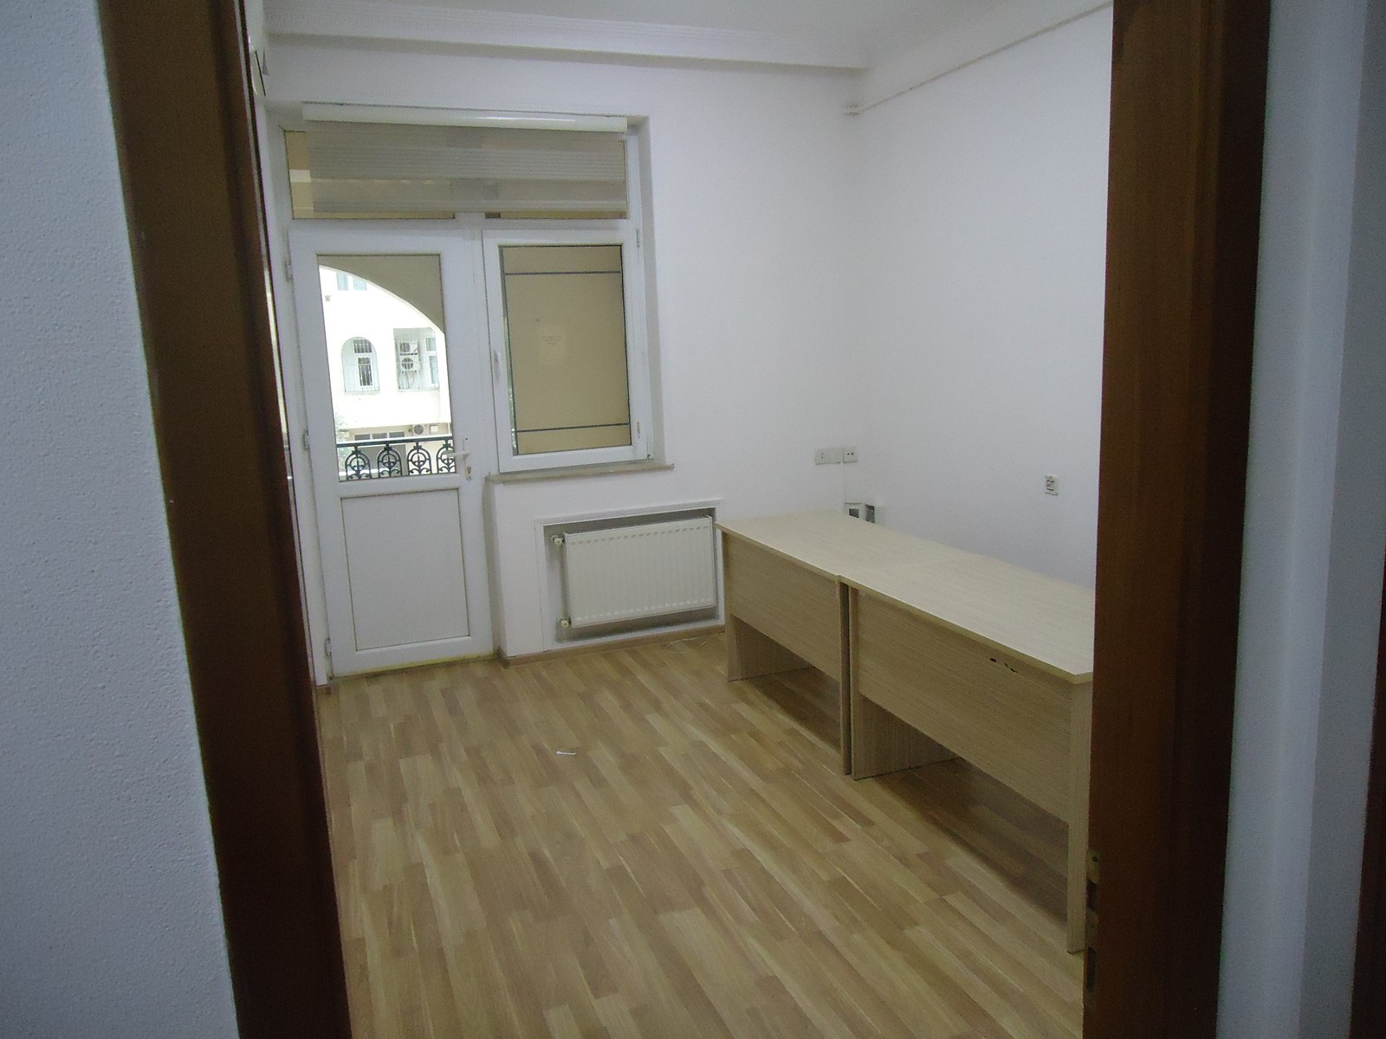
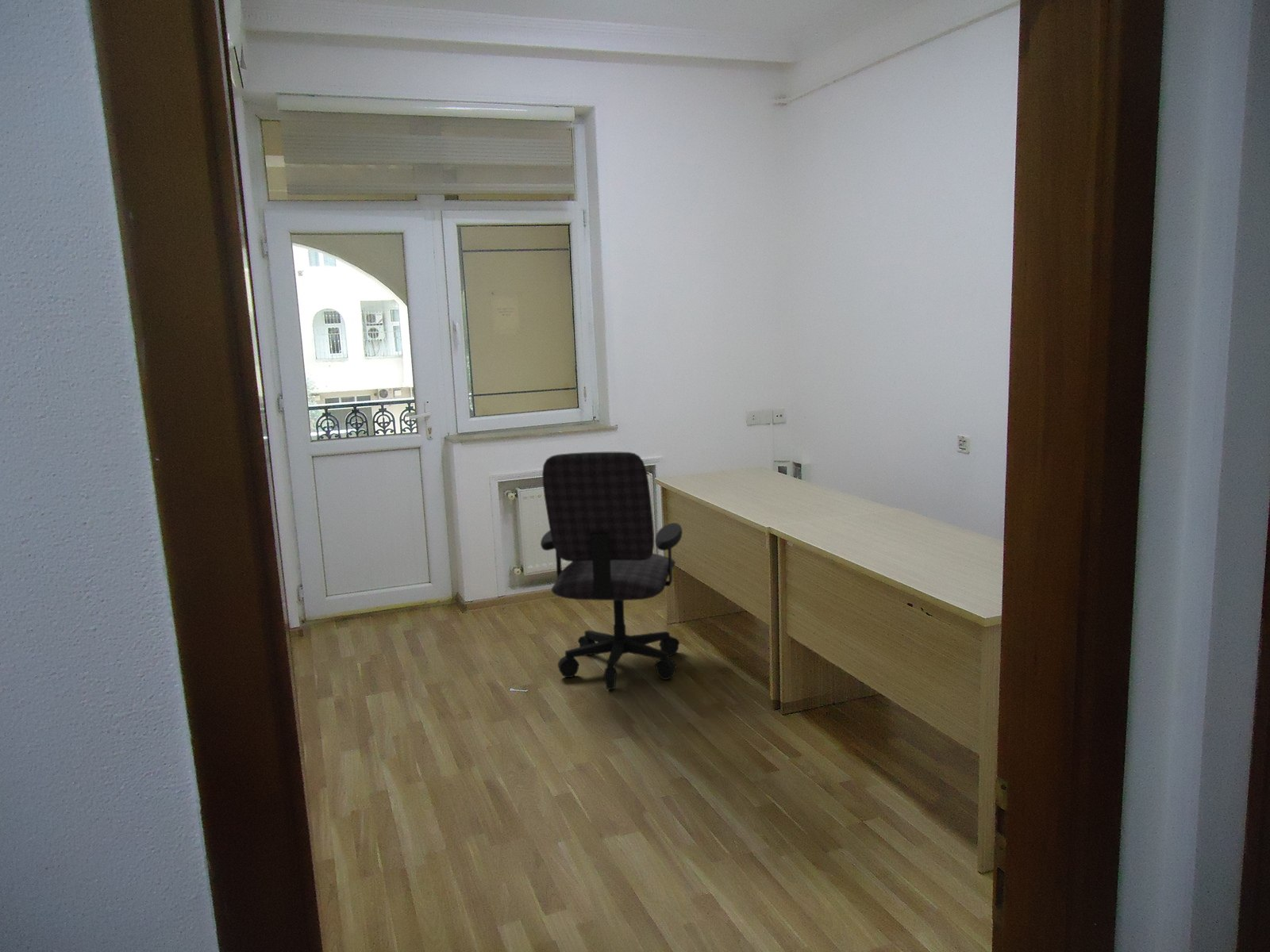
+ office chair [540,451,683,690]
